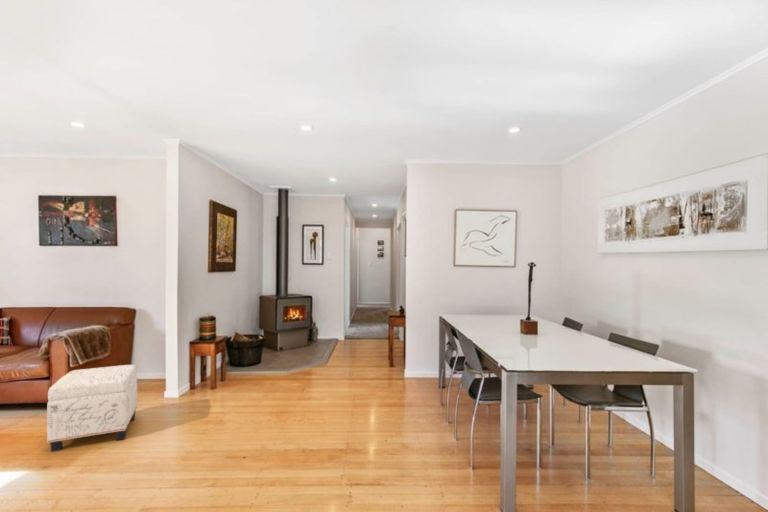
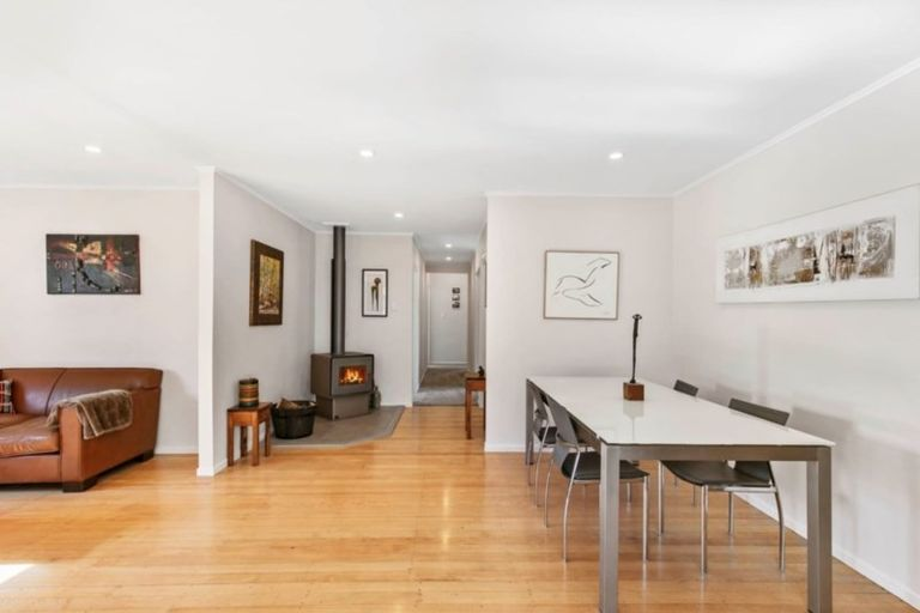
- ottoman [46,364,138,453]
